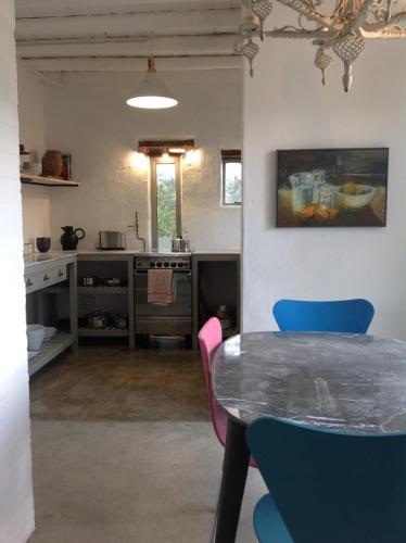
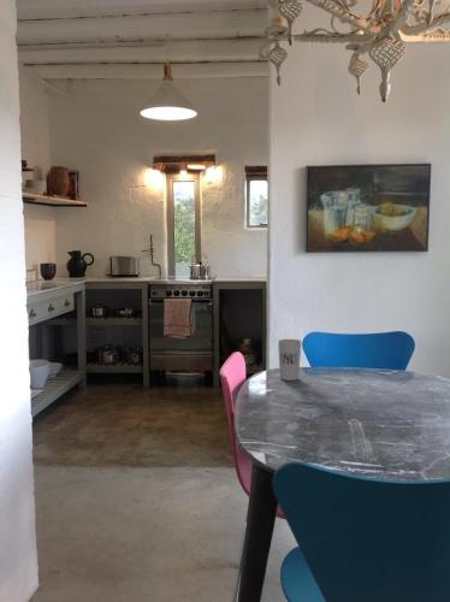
+ cup [277,338,302,382]
